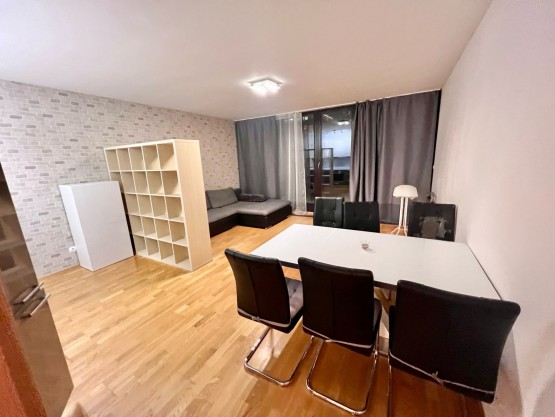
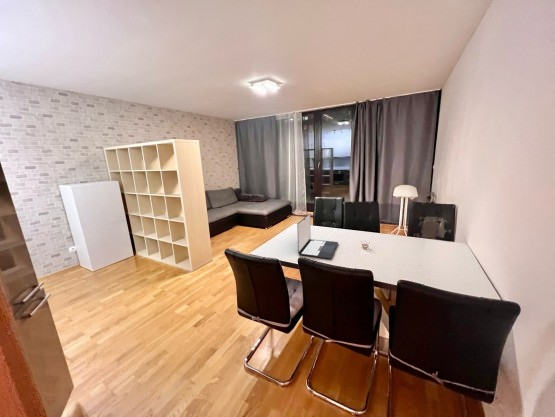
+ laptop [296,213,339,260]
